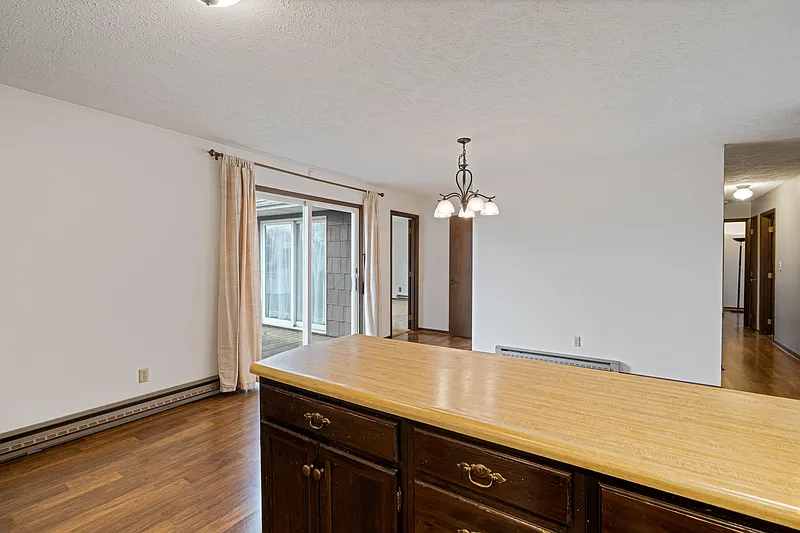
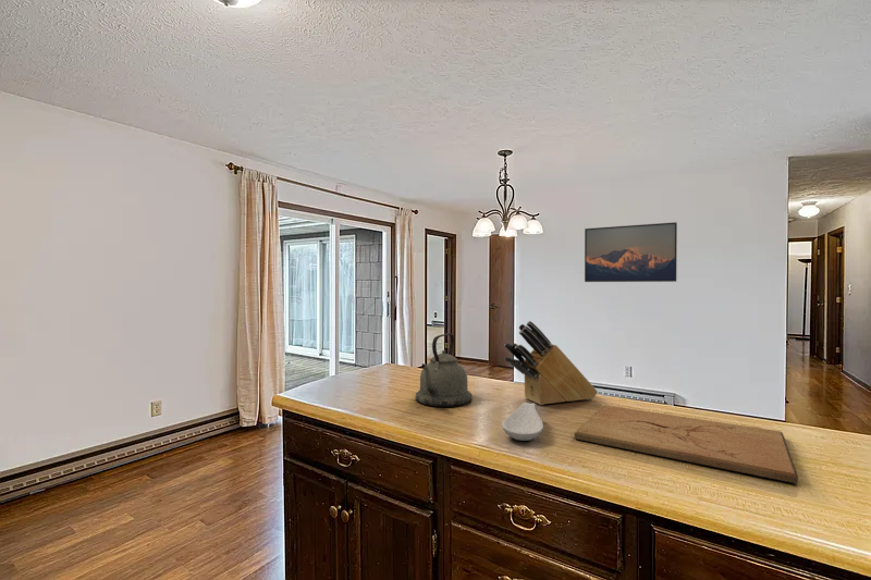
+ cutting board [574,404,800,485]
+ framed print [584,221,678,283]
+ kettle [415,333,474,408]
+ spoon rest [501,402,544,442]
+ knife block [503,320,599,406]
